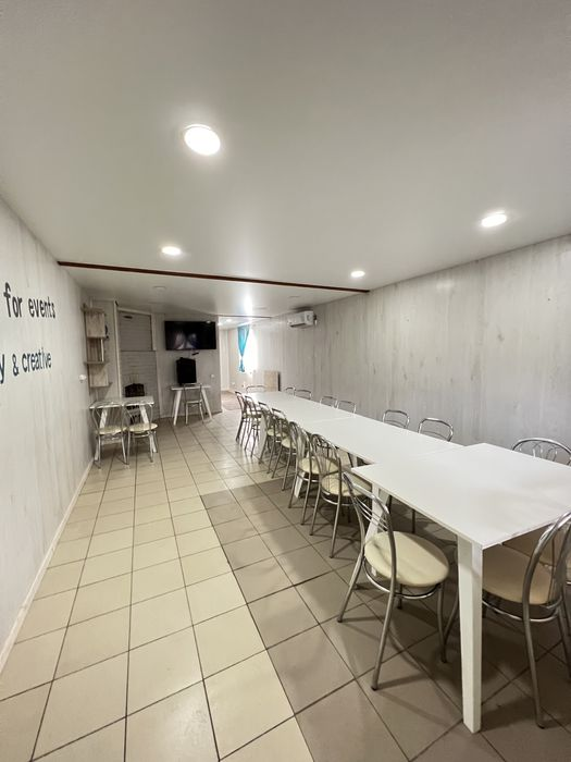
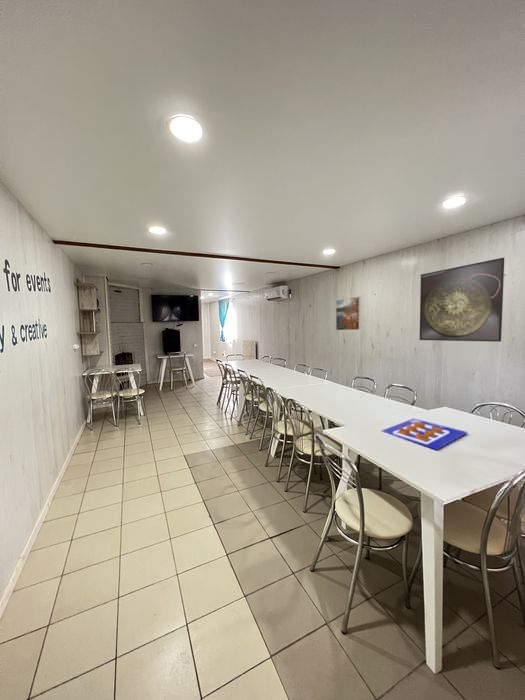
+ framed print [419,257,505,343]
+ poster [381,417,469,451]
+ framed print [335,296,361,331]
